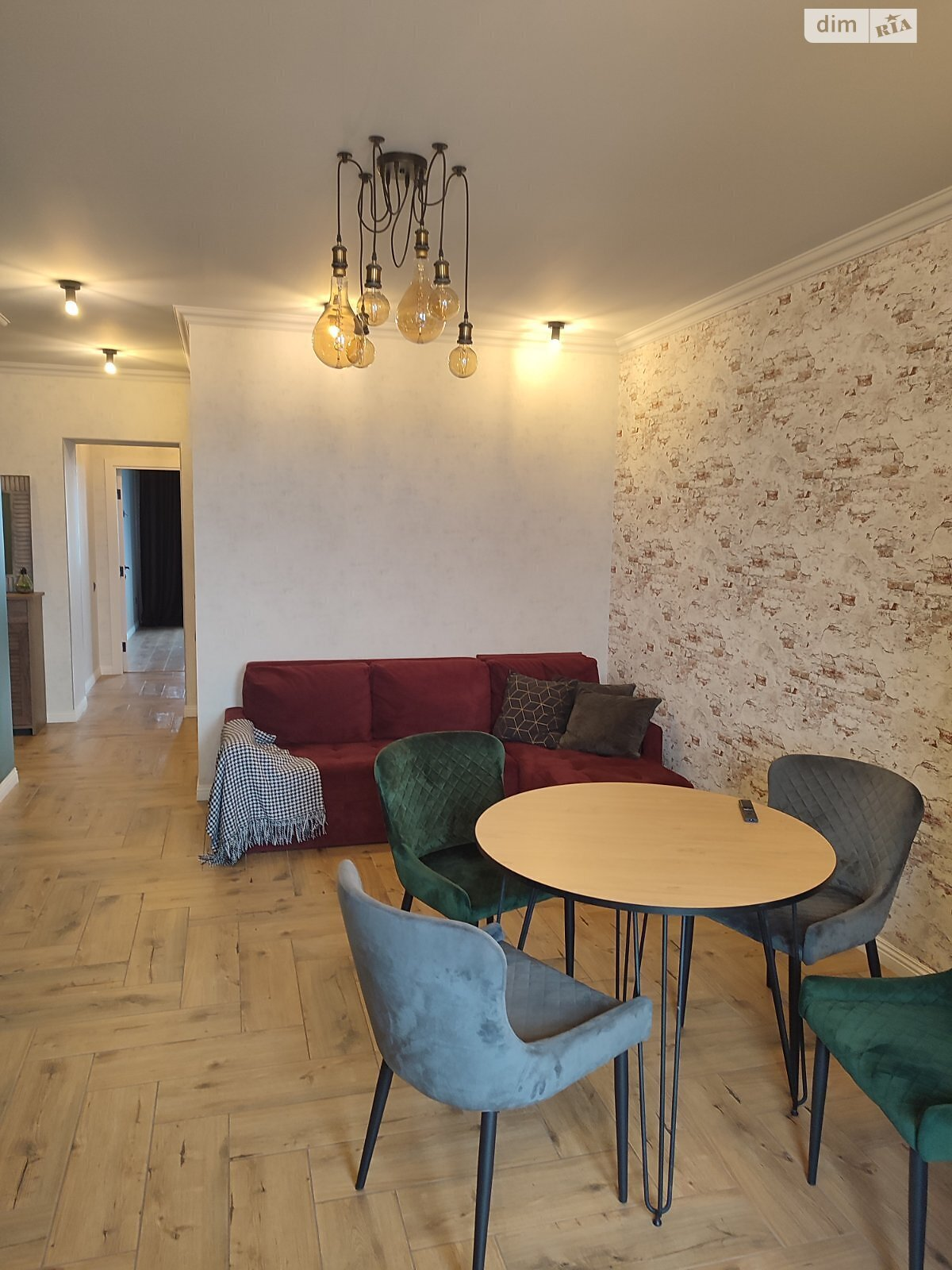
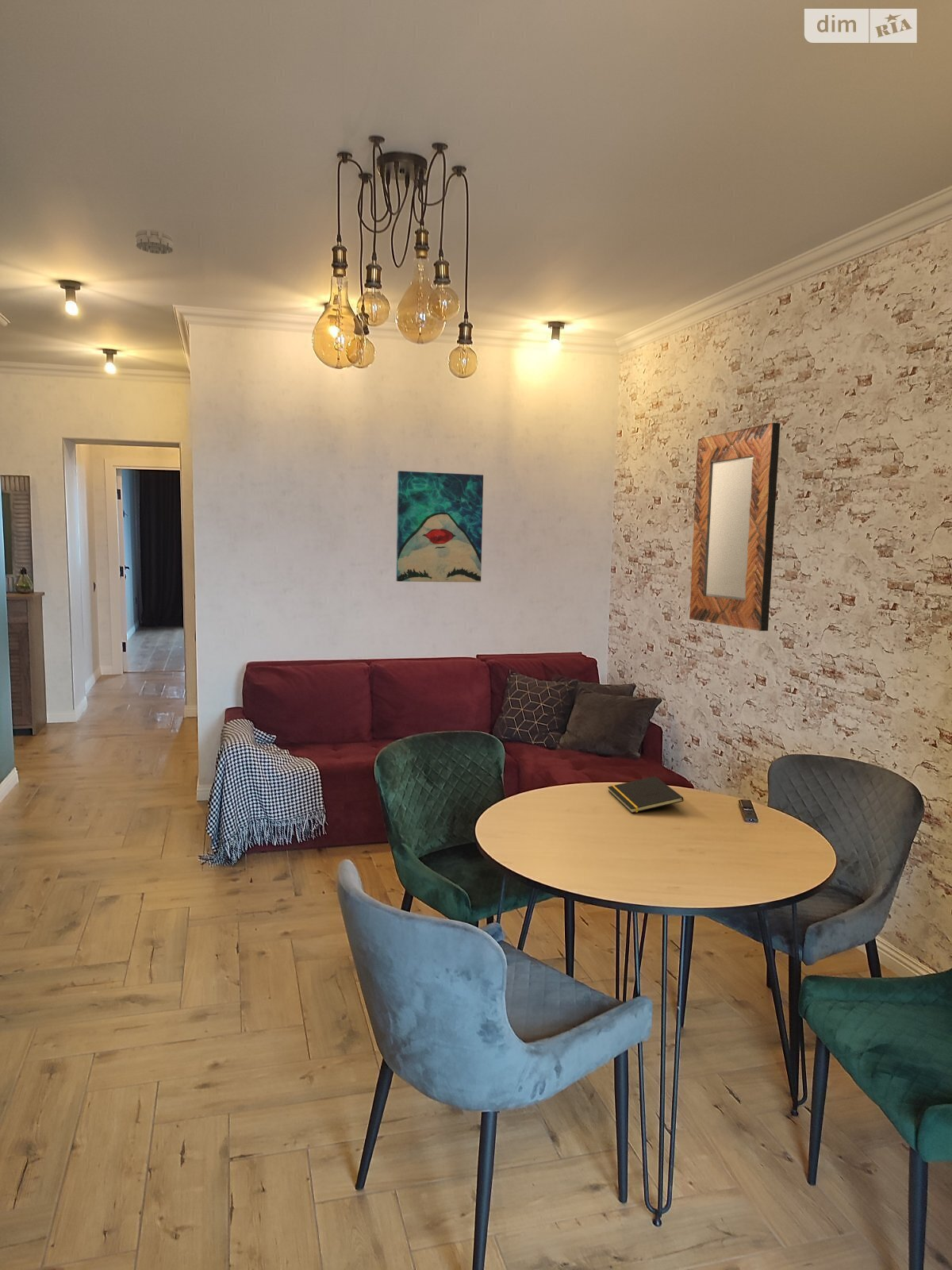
+ home mirror [689,422,781,632]
+ smoke detector [135,229,174,255]
+ wall art [396,470,484,583]
+ notepad [607,775,685,814]
